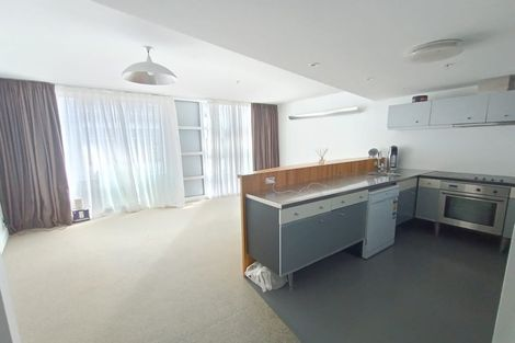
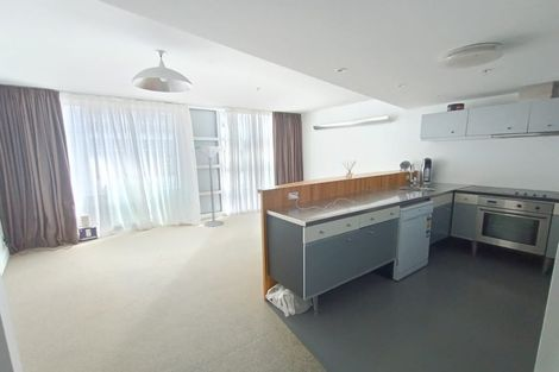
+ floor lamp [194,146,225,228]
